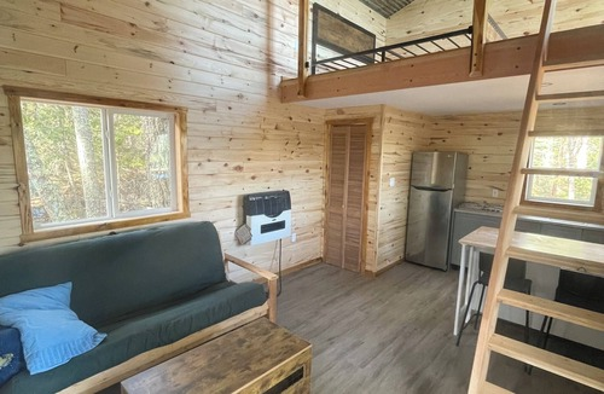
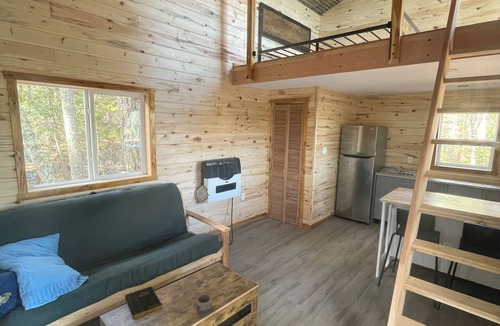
+ mug [195,293,213,317]
+ book [124,285,163,321]
